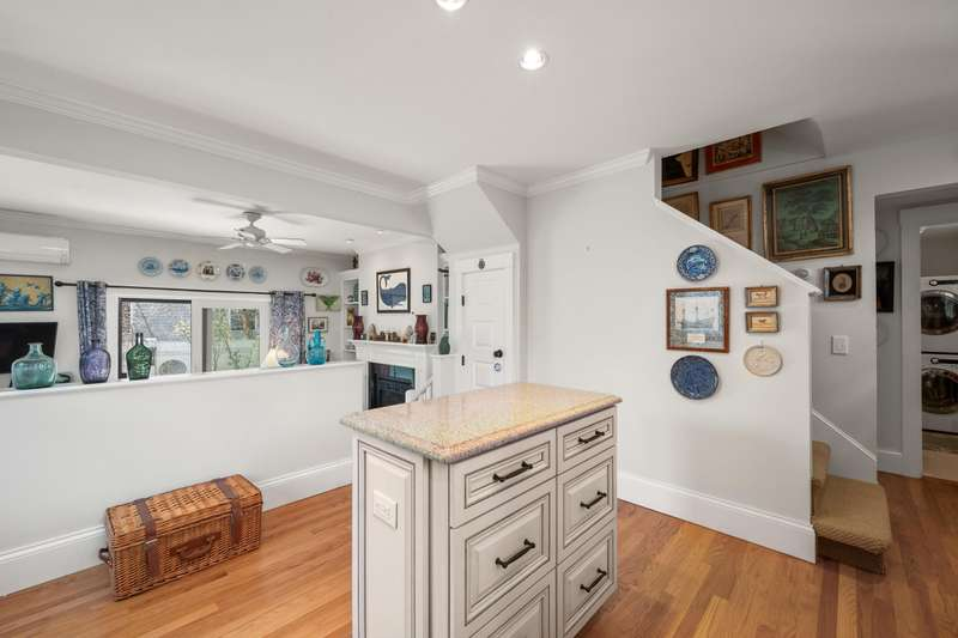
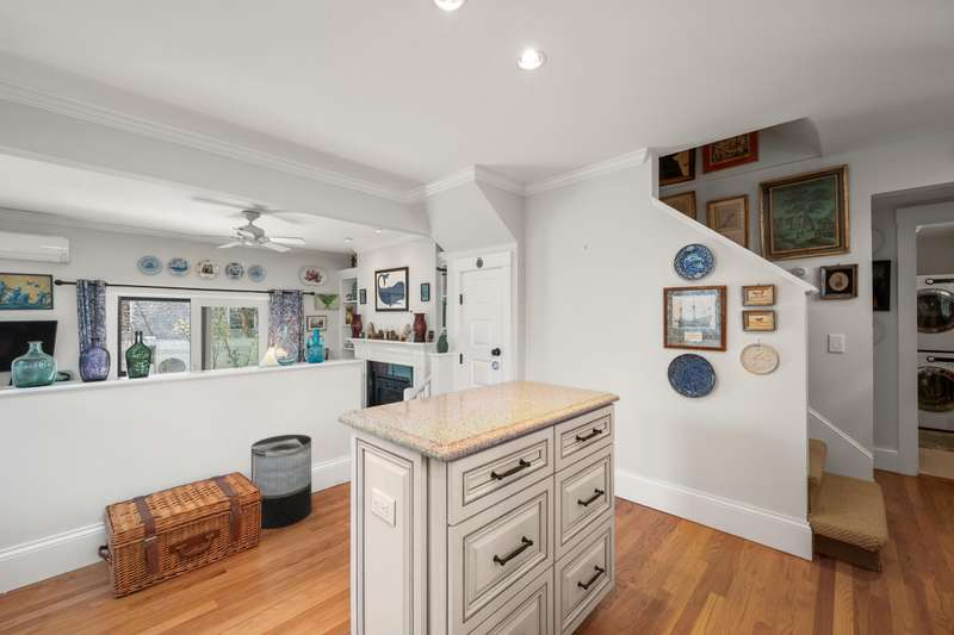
+ trash can [250,434,312,530]
